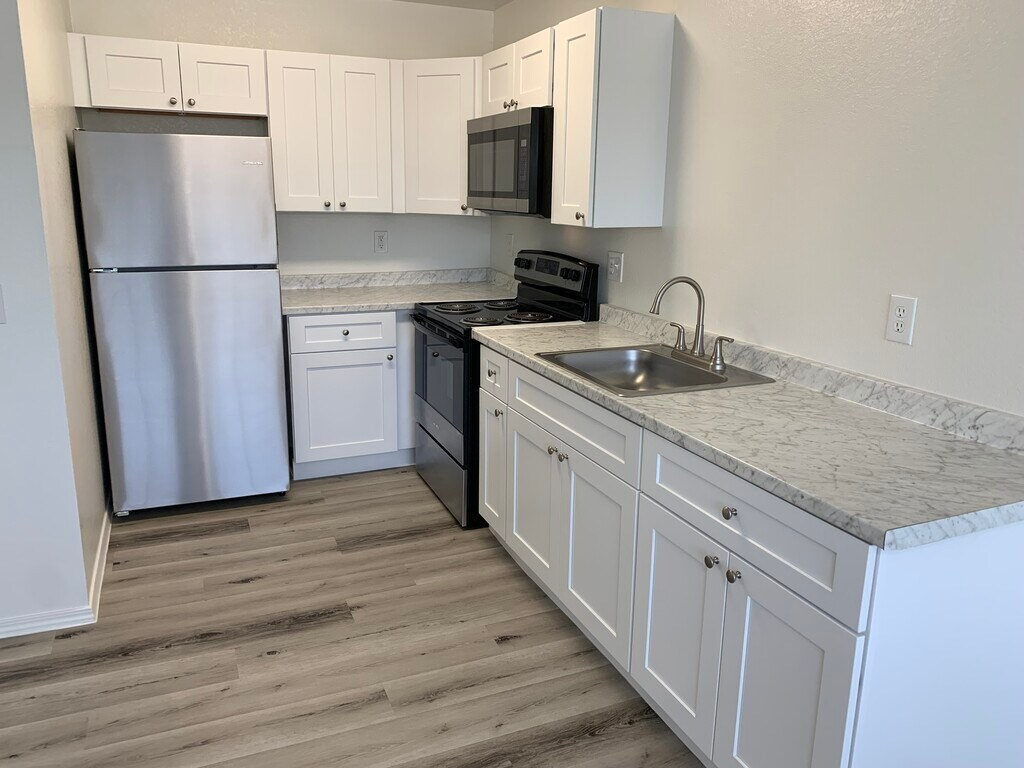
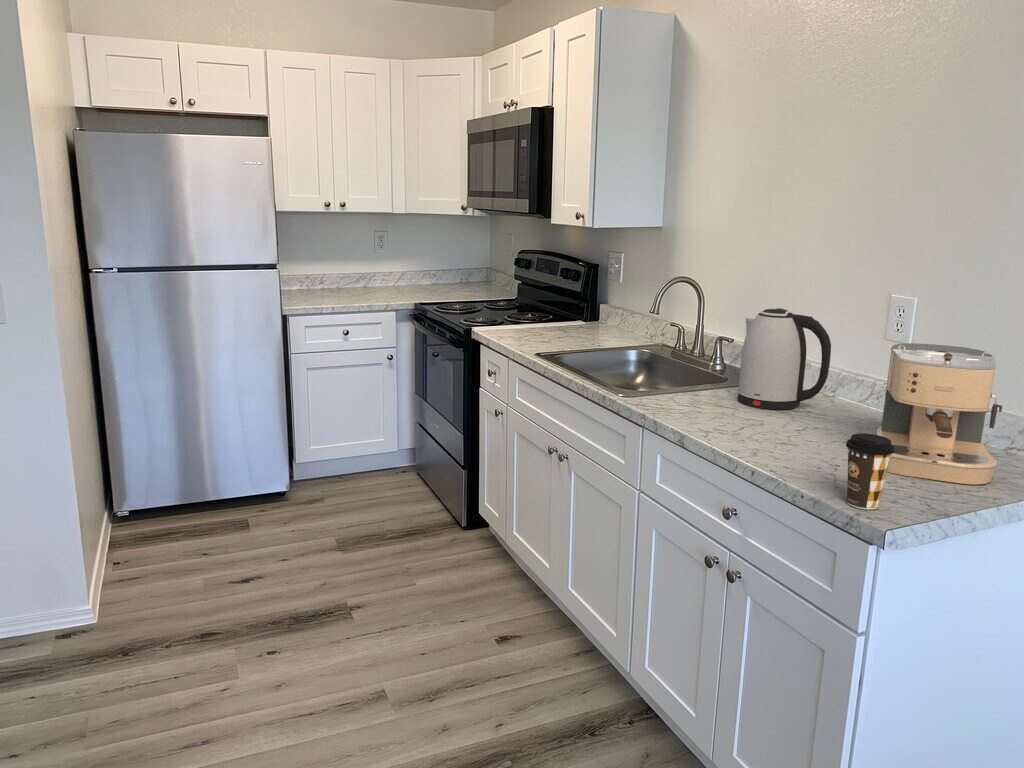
+ coffee cup [845,433,895,510]
+ coffee maker [876,342,1003,485]
+ kettle [737,307,832,411]
